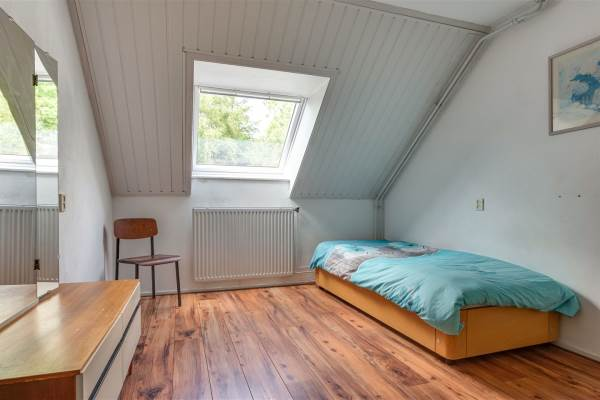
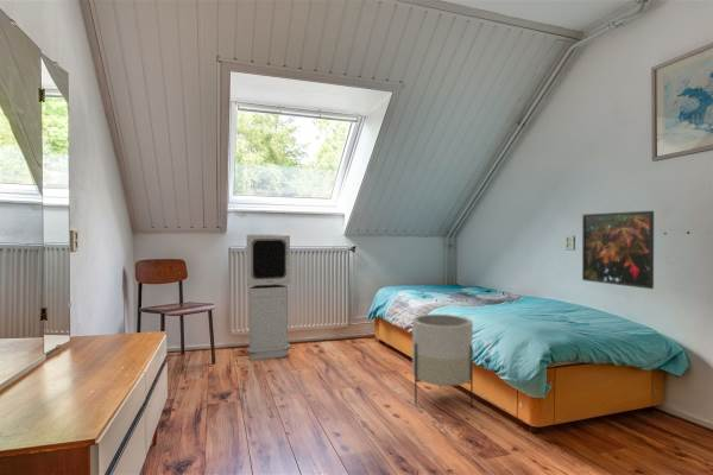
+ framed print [581,210,655,290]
+ planter [411,314,474,410]
+ air purifier [246,233,291,361]
